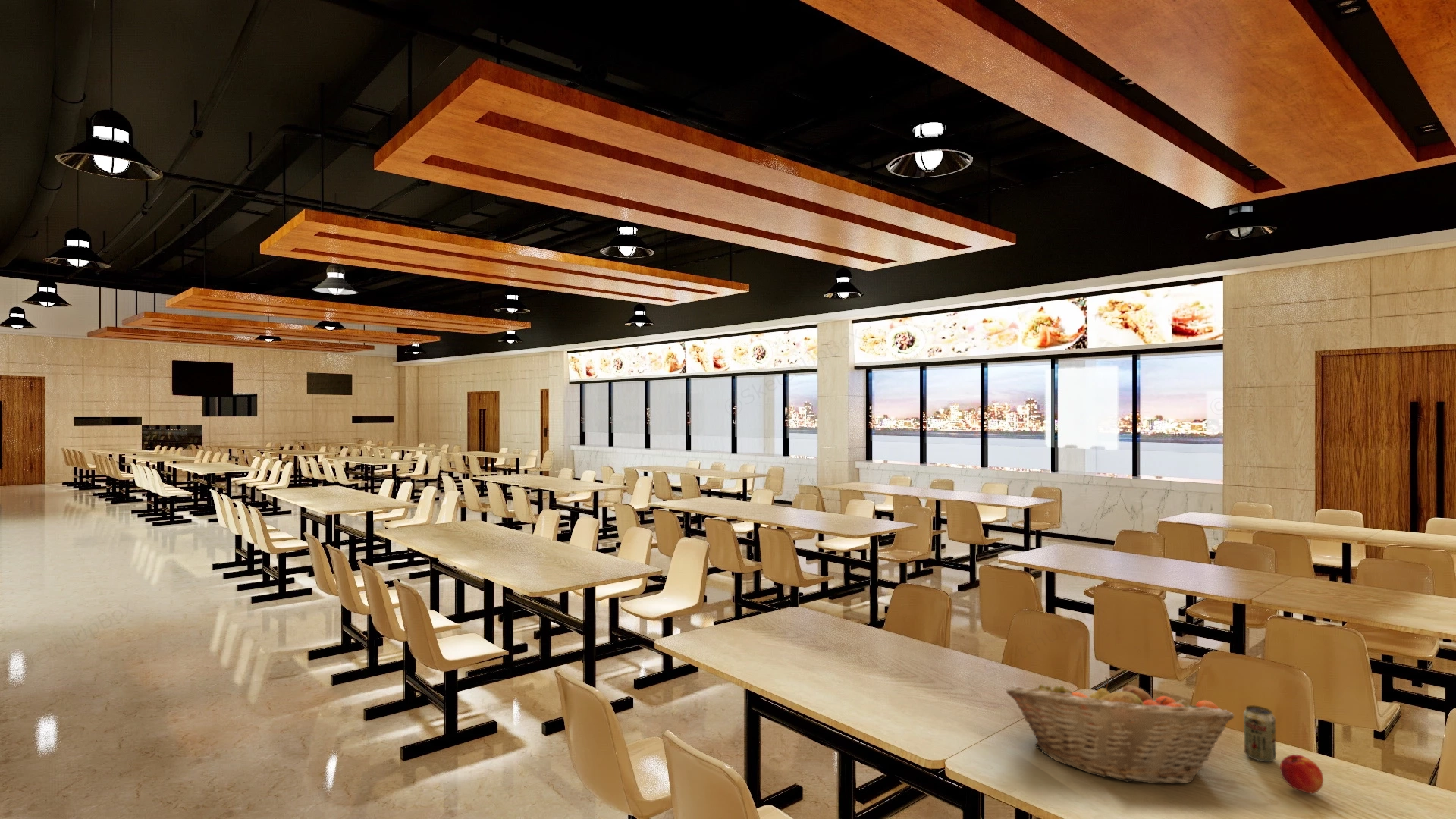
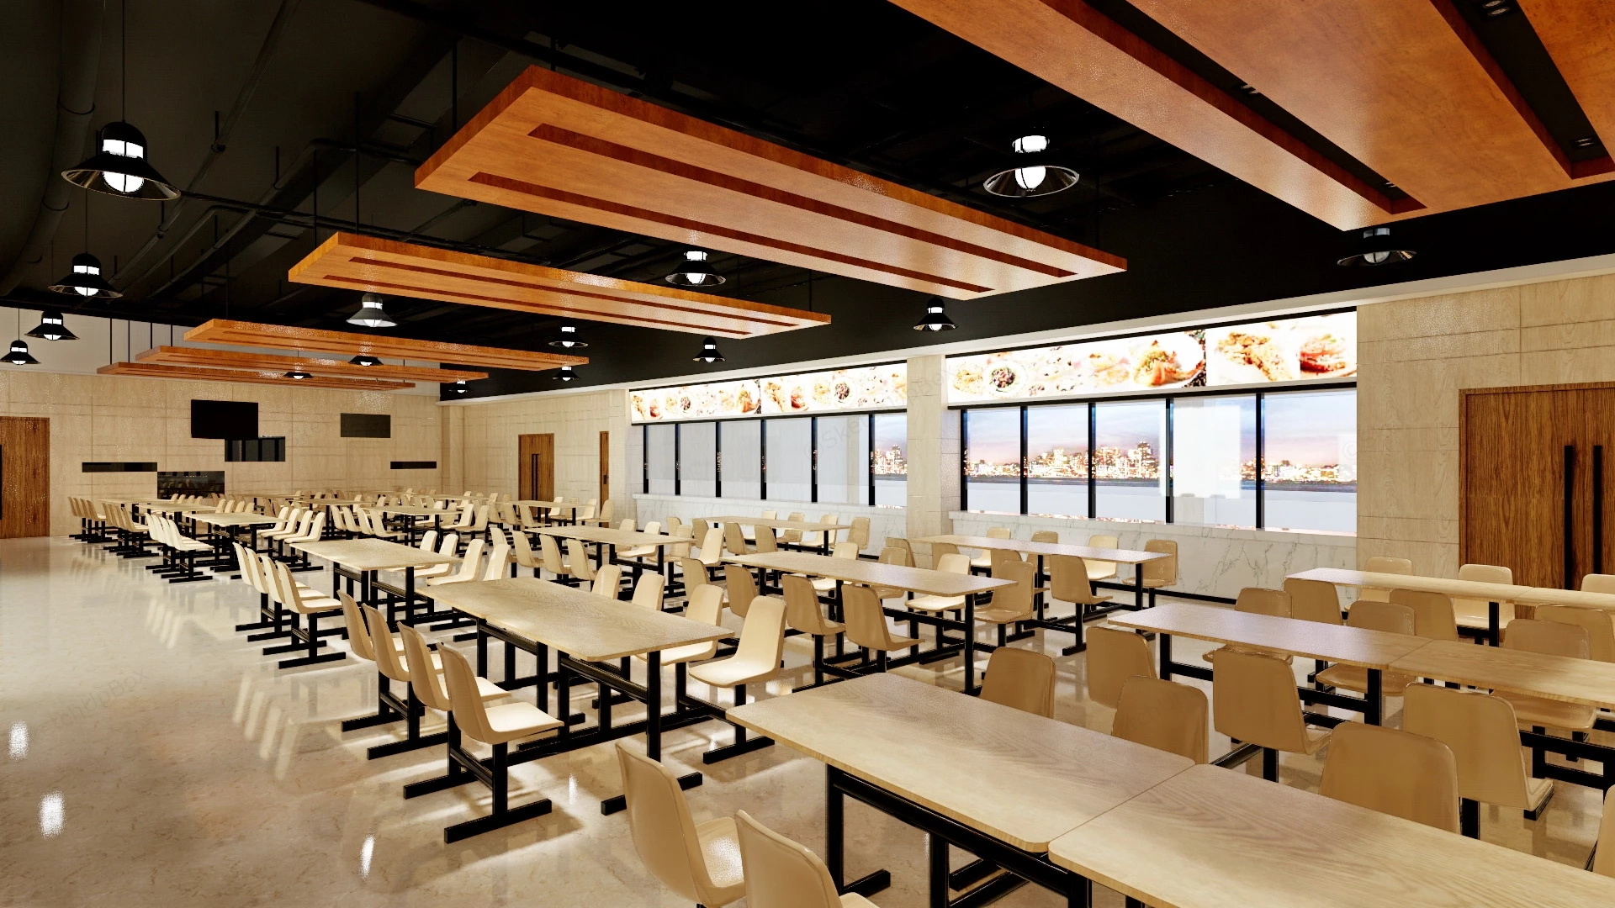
- beverage can [1243,704,1277,763]
- fruit basket [1006,676,1235,785]
- peach [1279,754,1324,794]
